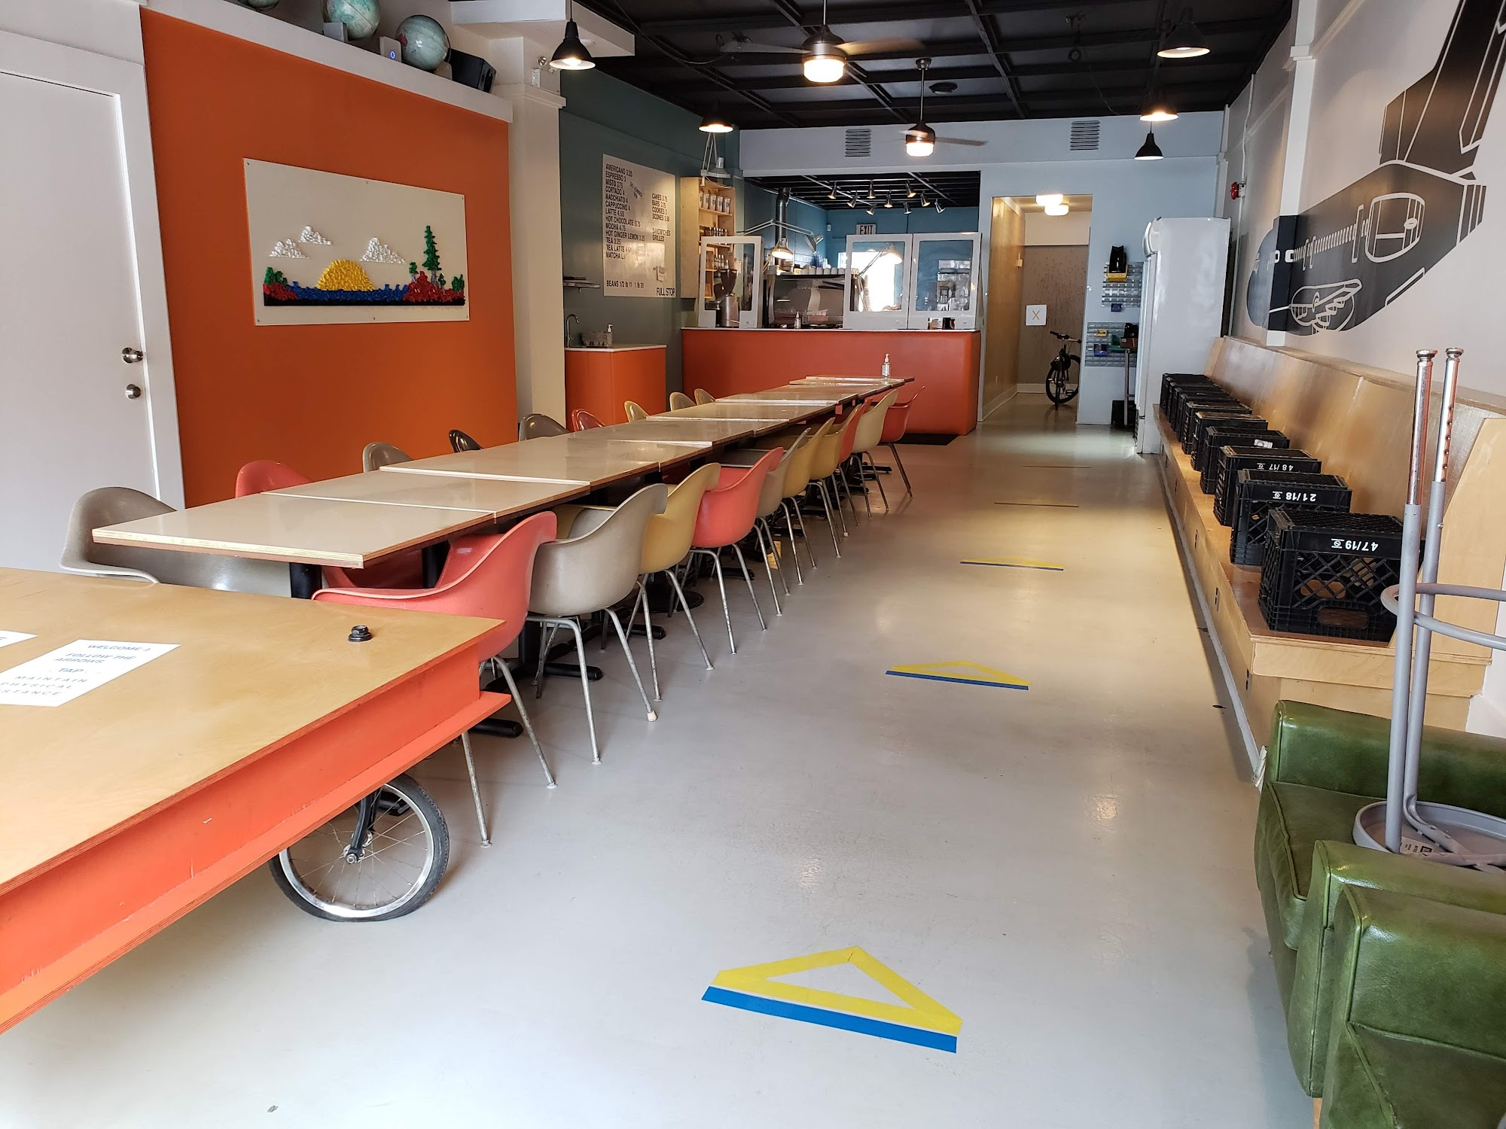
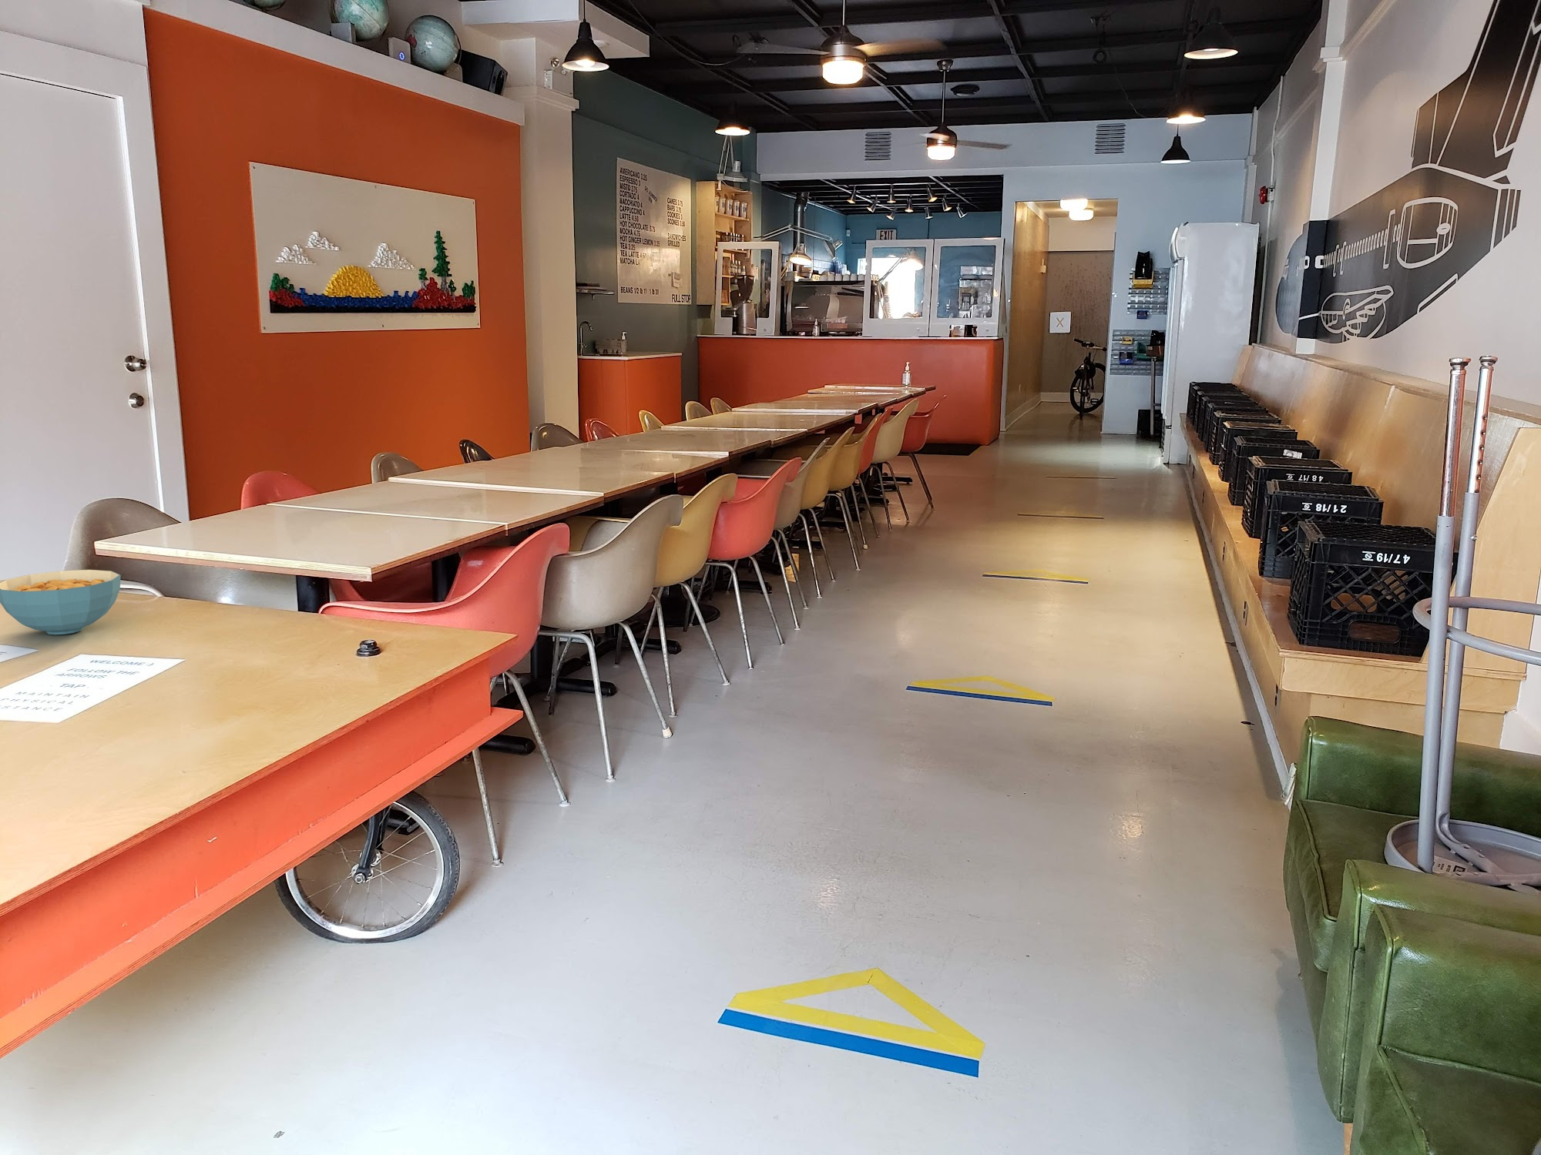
+ cereal bowl [0,569,121,636]
